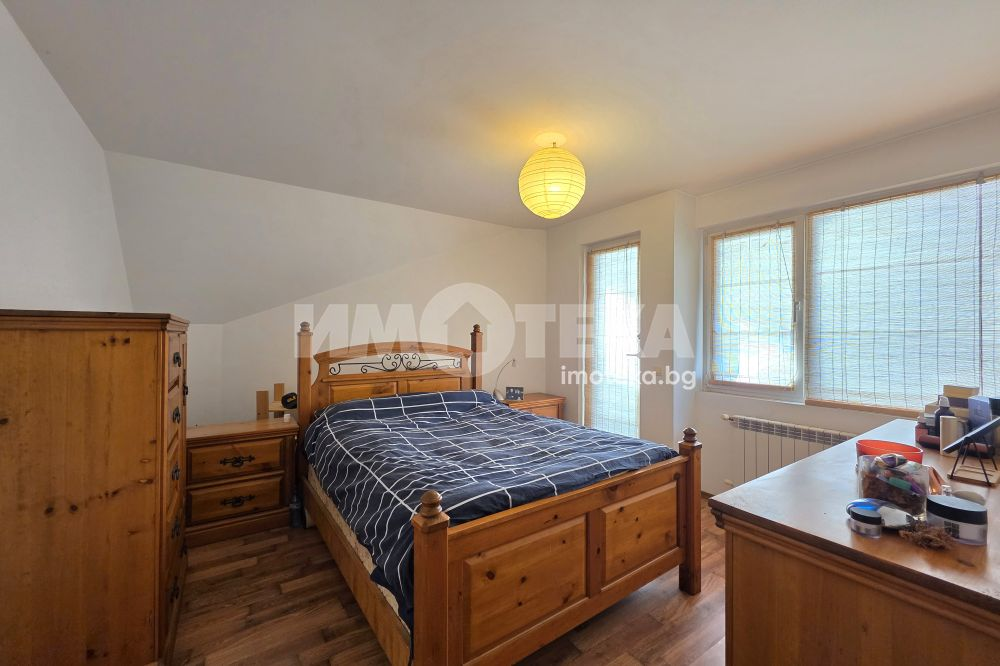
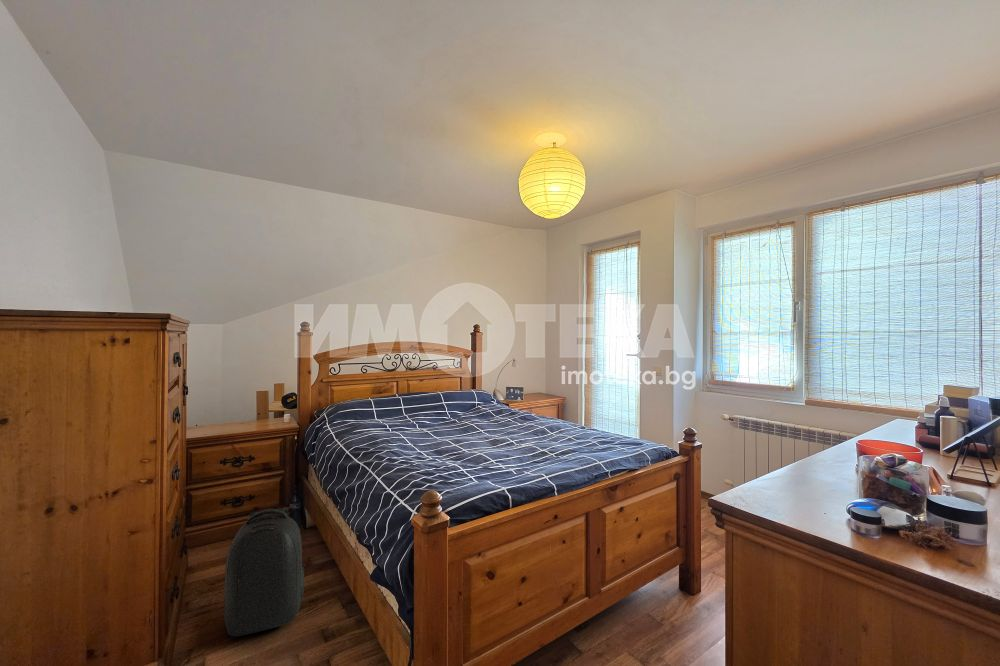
+ backpack [223,507,306,637]
